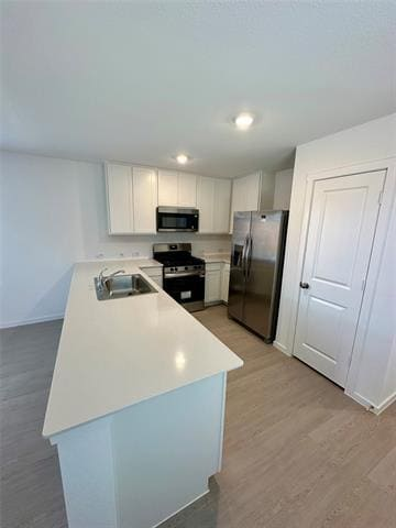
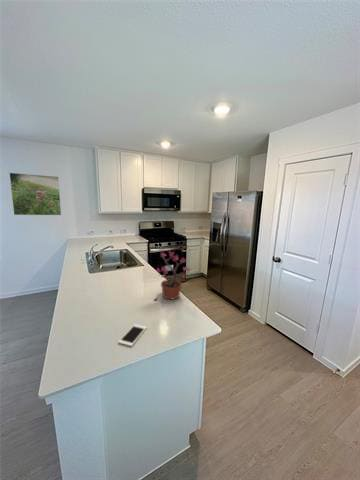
+ potted plant [152,250,192,301]
+ cell phone [118,323,148,347]
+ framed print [8,172,62,216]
